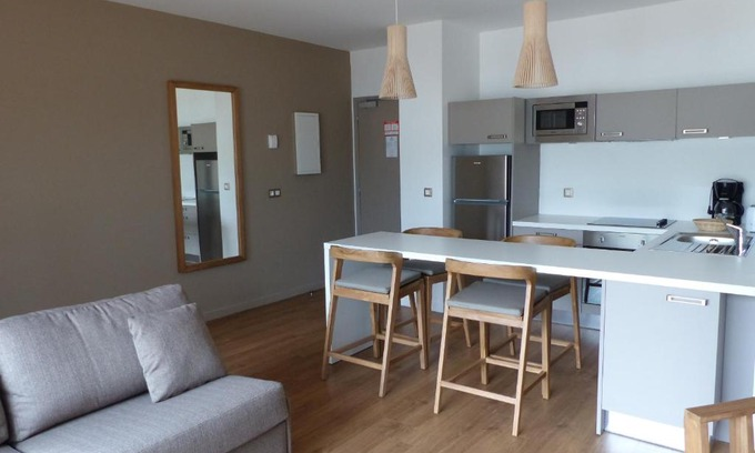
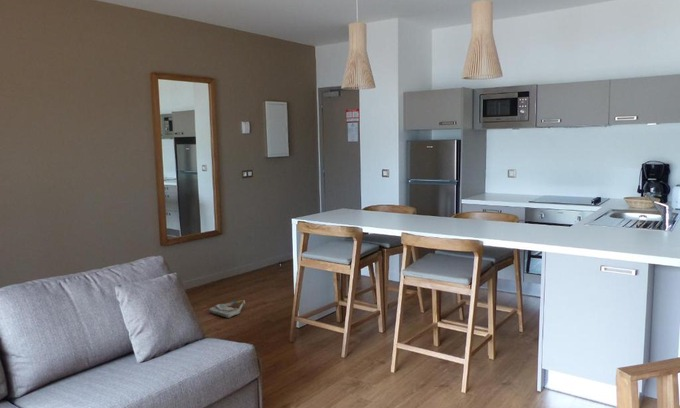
+ bag [209,299,246,319]
